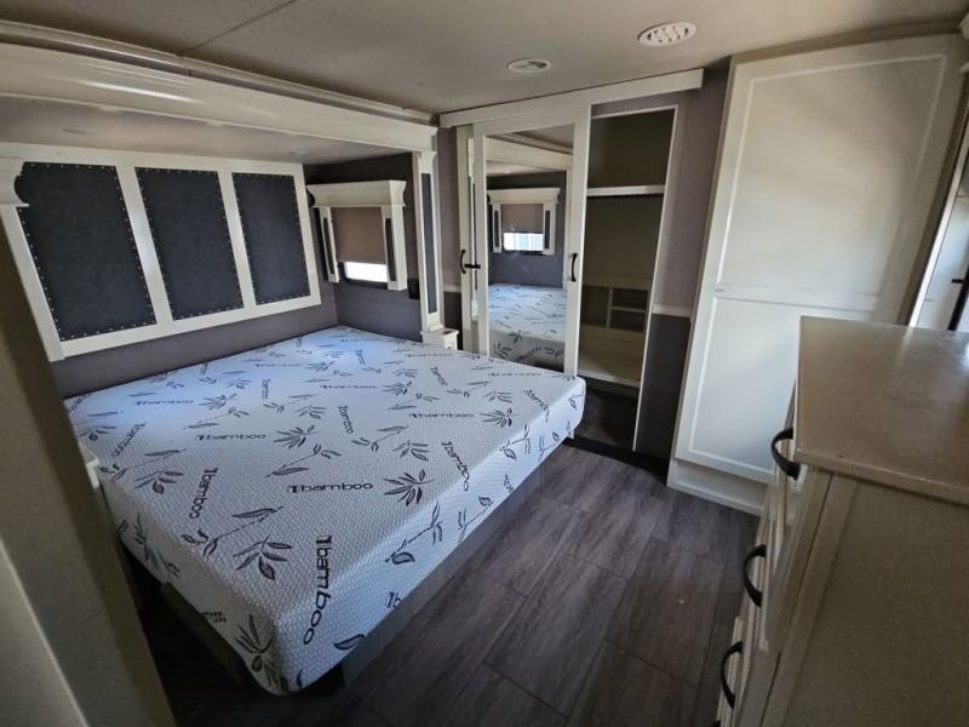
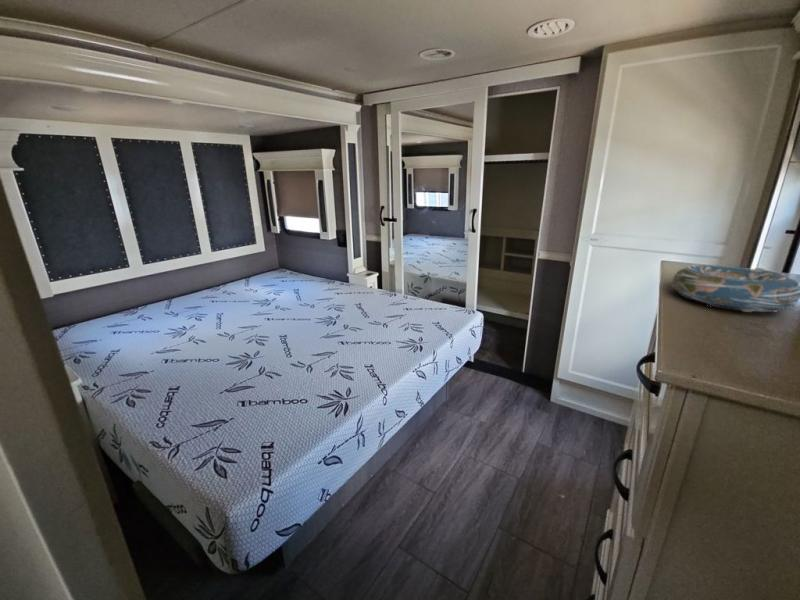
+ decorative bowl [670,263,800,313]
